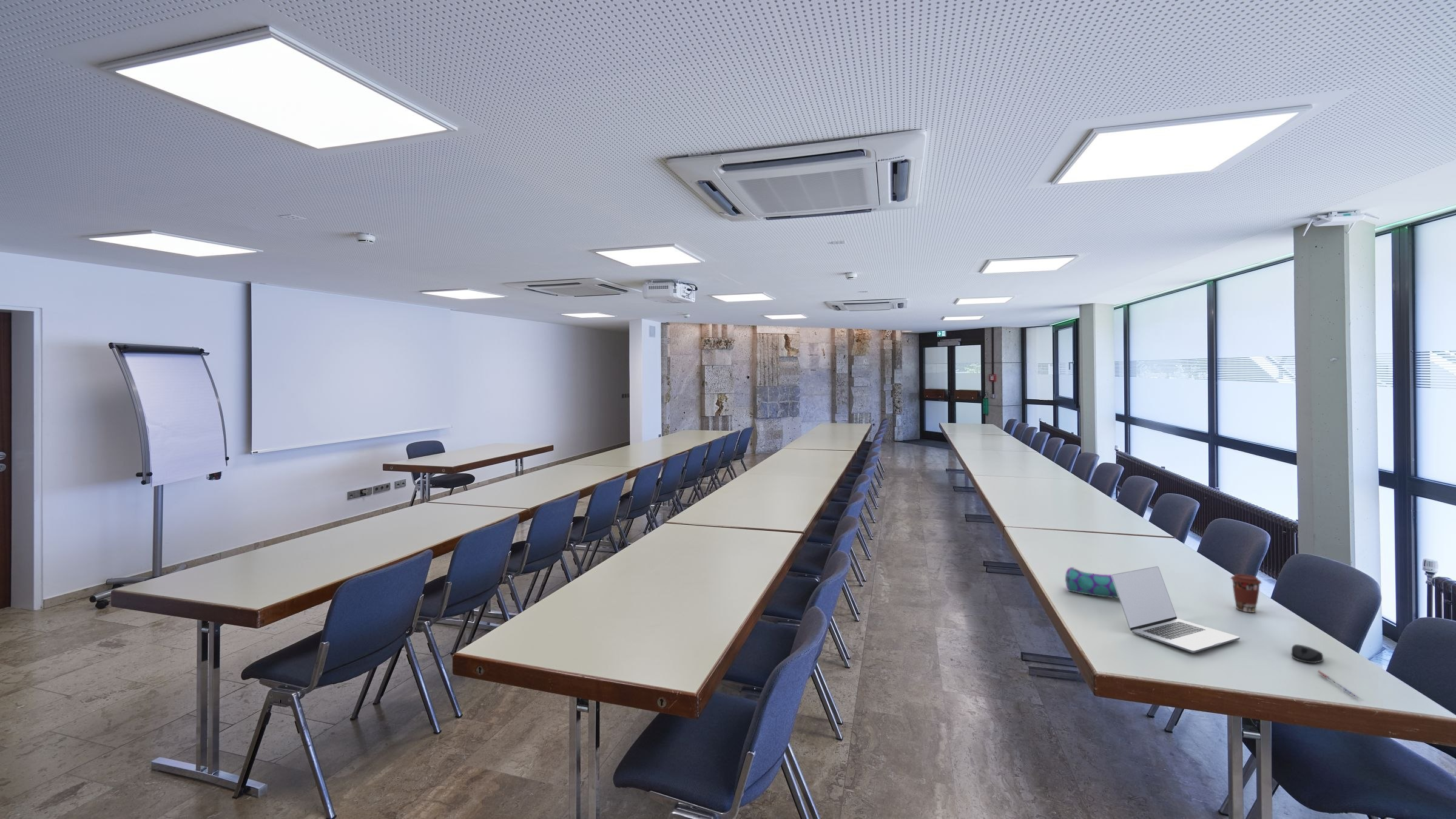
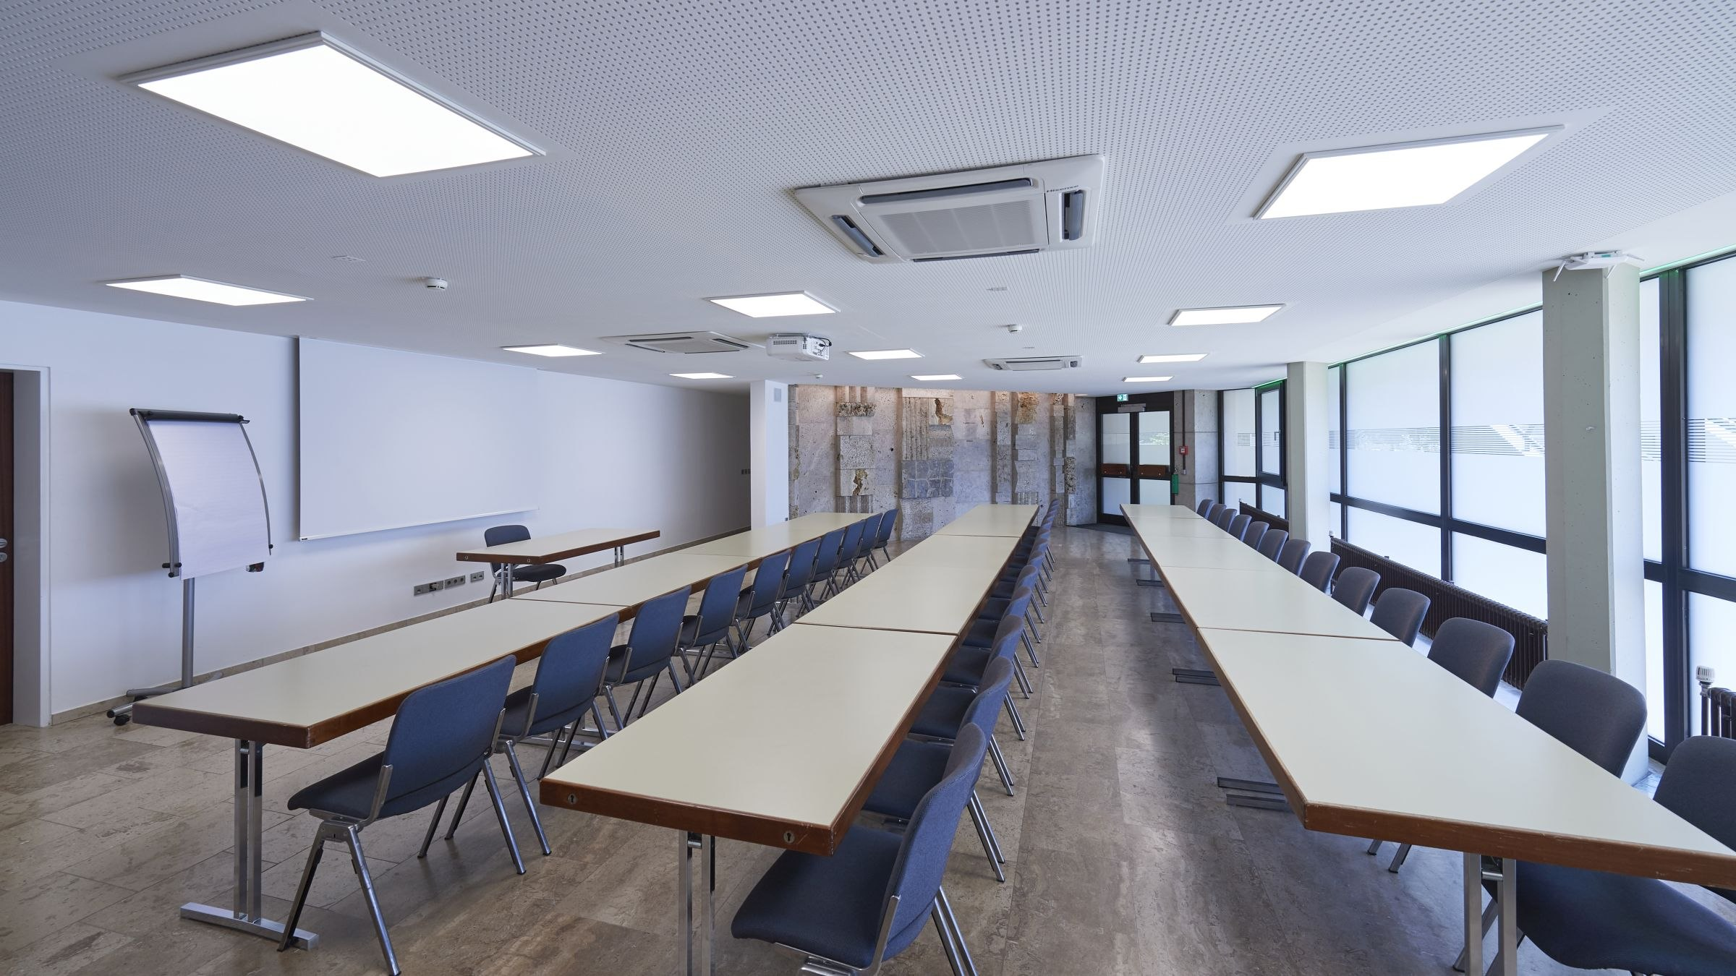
- pen [1317,670,1361,699]
- coffee cup [1230,573,1262,613]
- pencil case [1065,567,1119,599]
- laptop [1111,565,1241,653]
- mouse [1291,644,1324,664]
